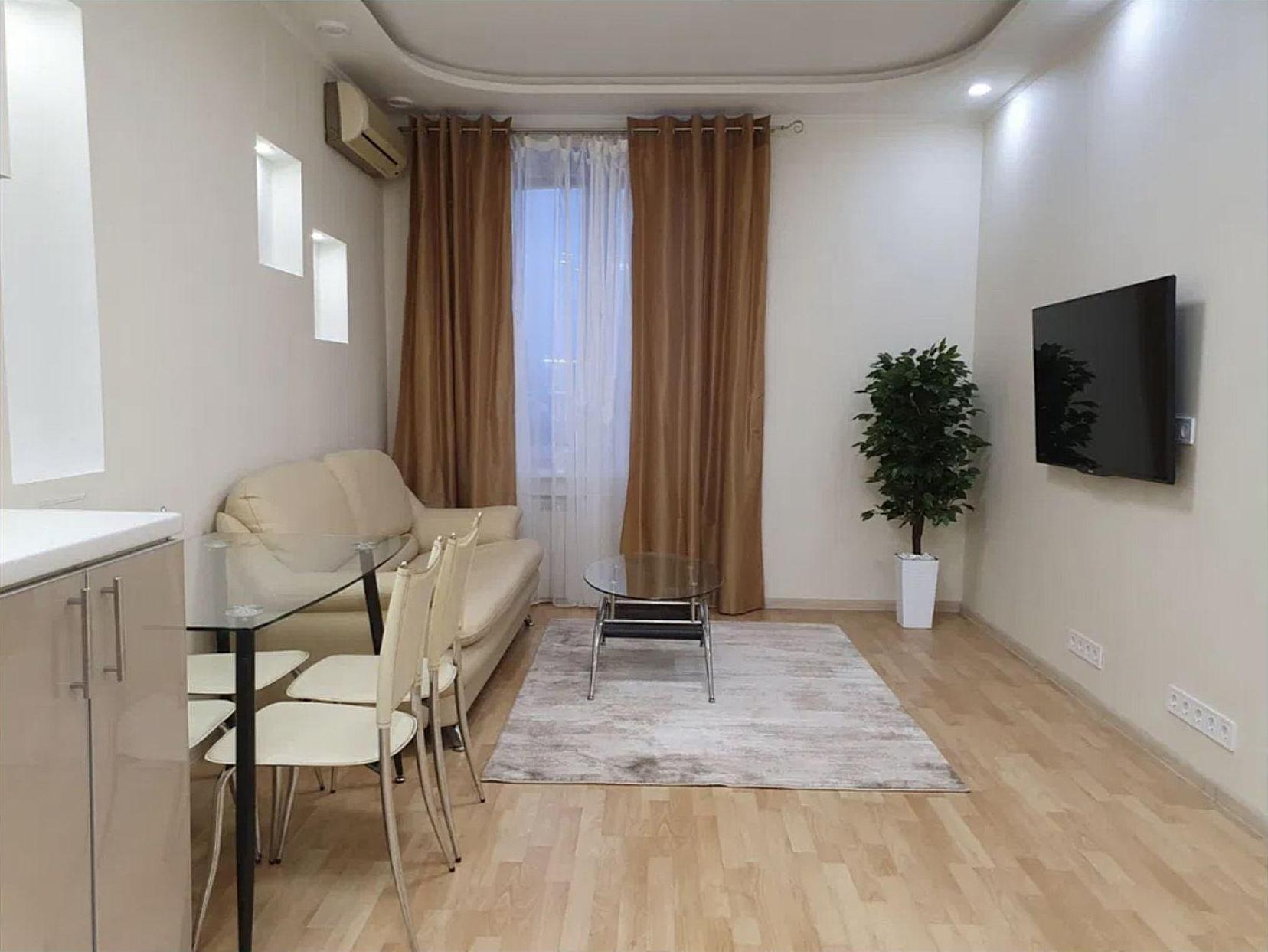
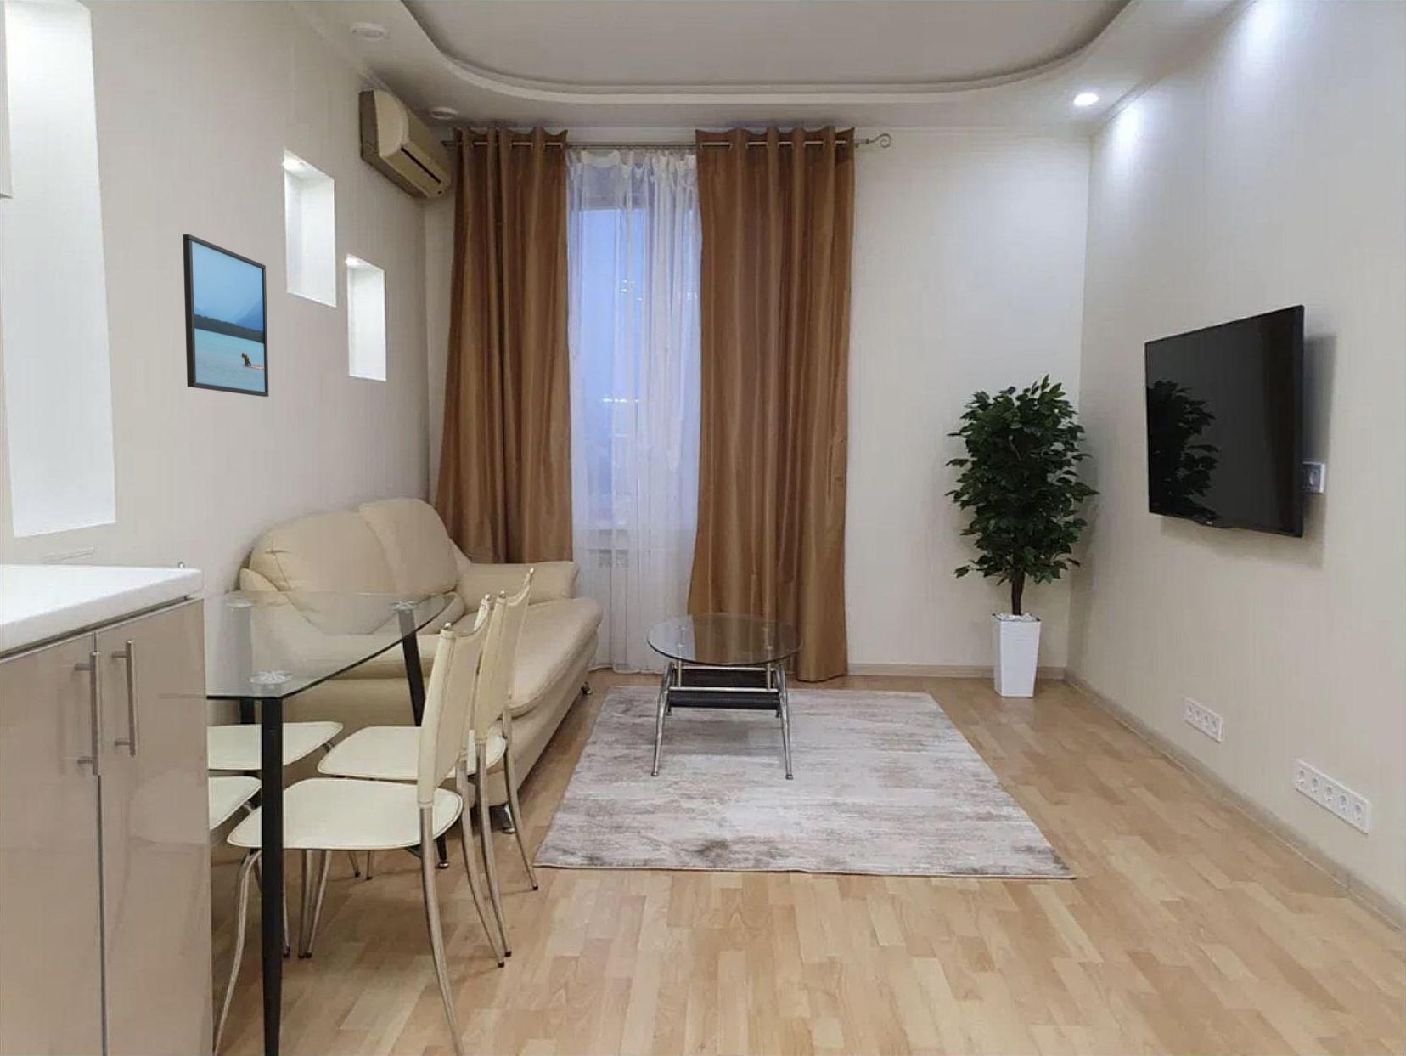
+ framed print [182,234,269,397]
